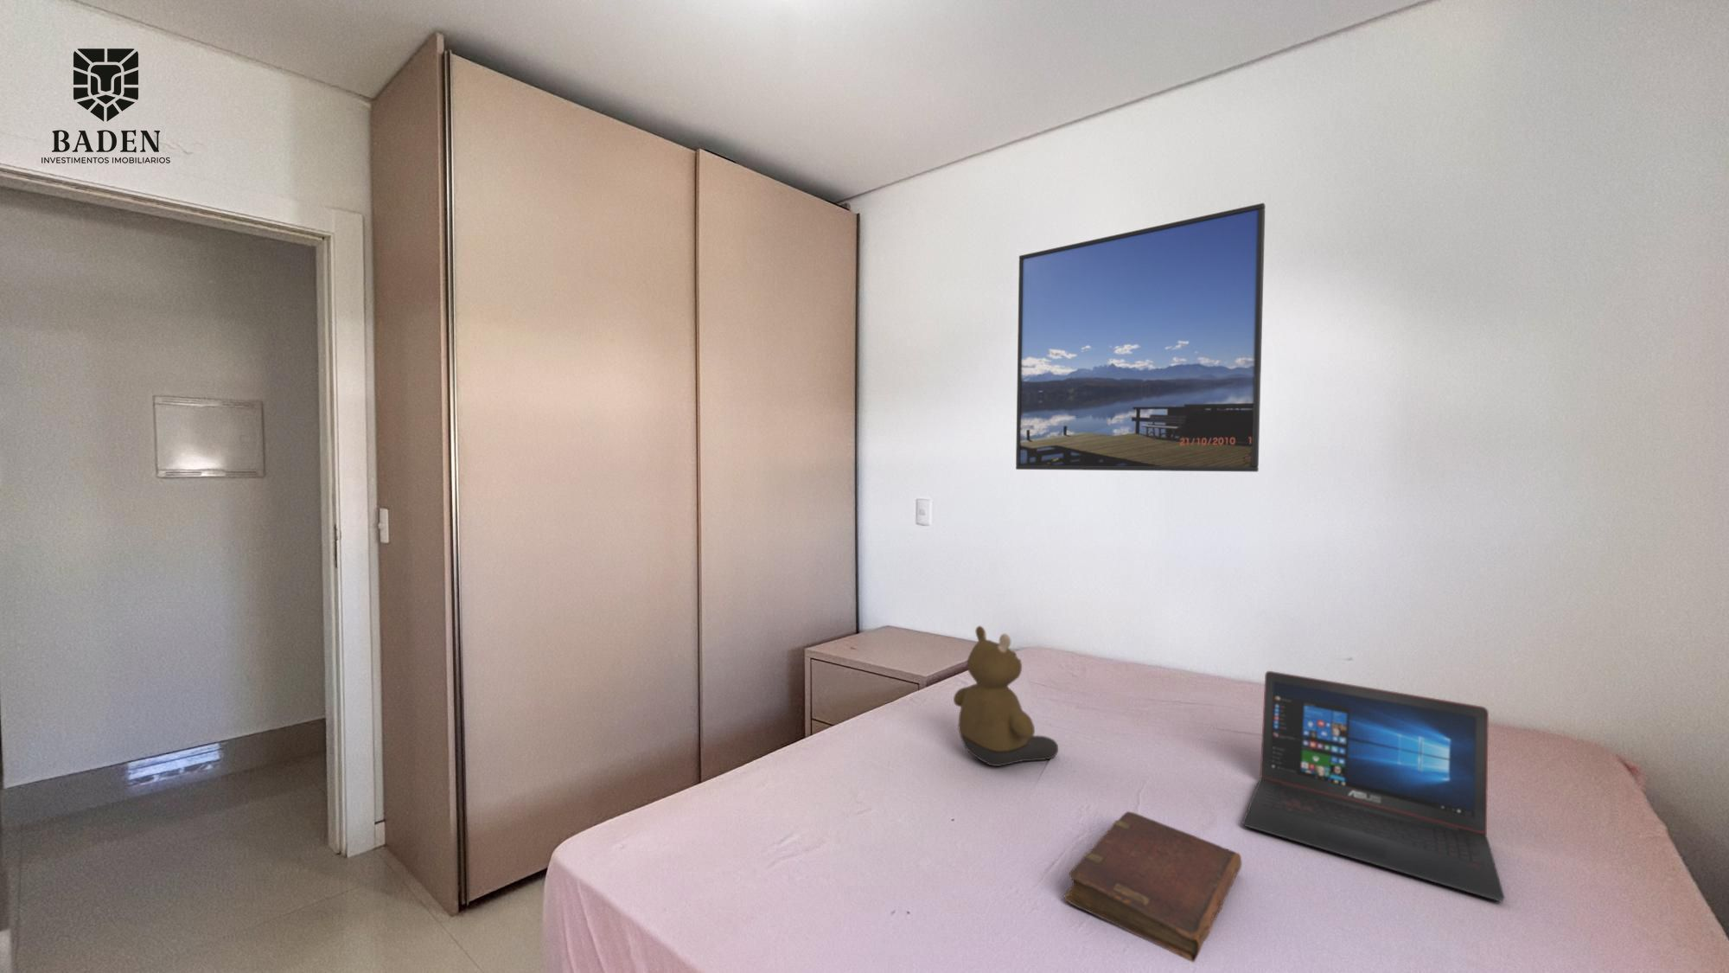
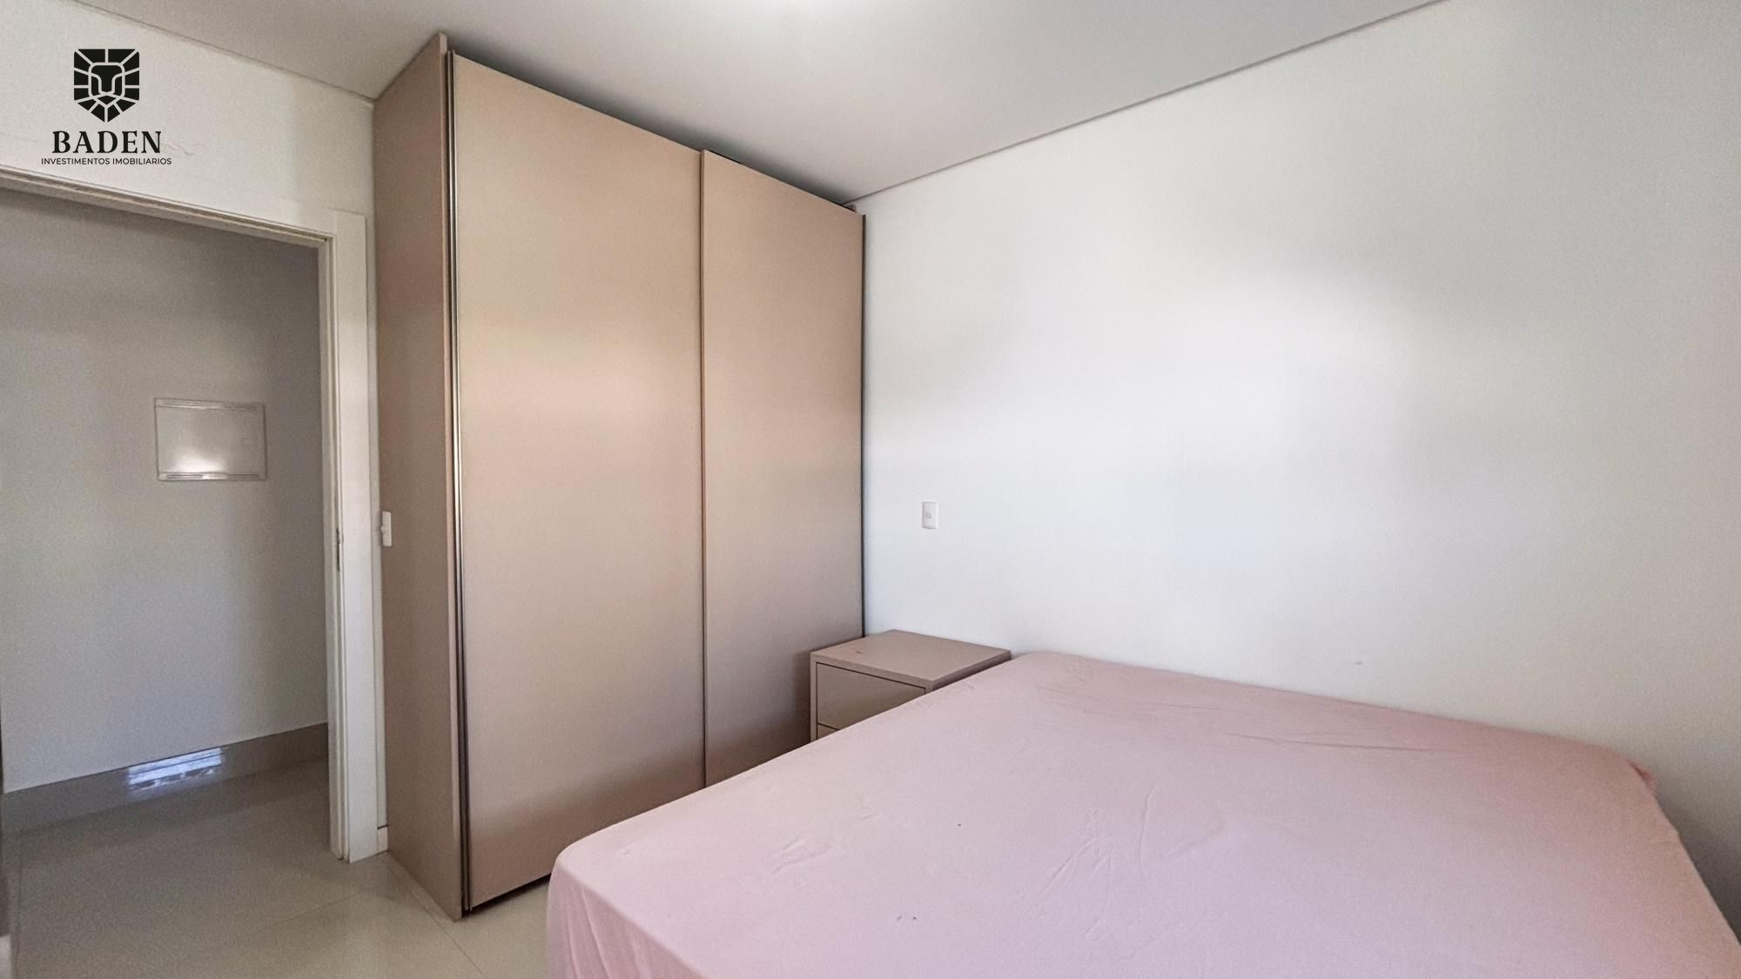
- bear [952,625,1059,767]
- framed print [1015,202,1266,472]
- diary [1063,810,1243,963]
- laptop [1241,670,1506,903]
